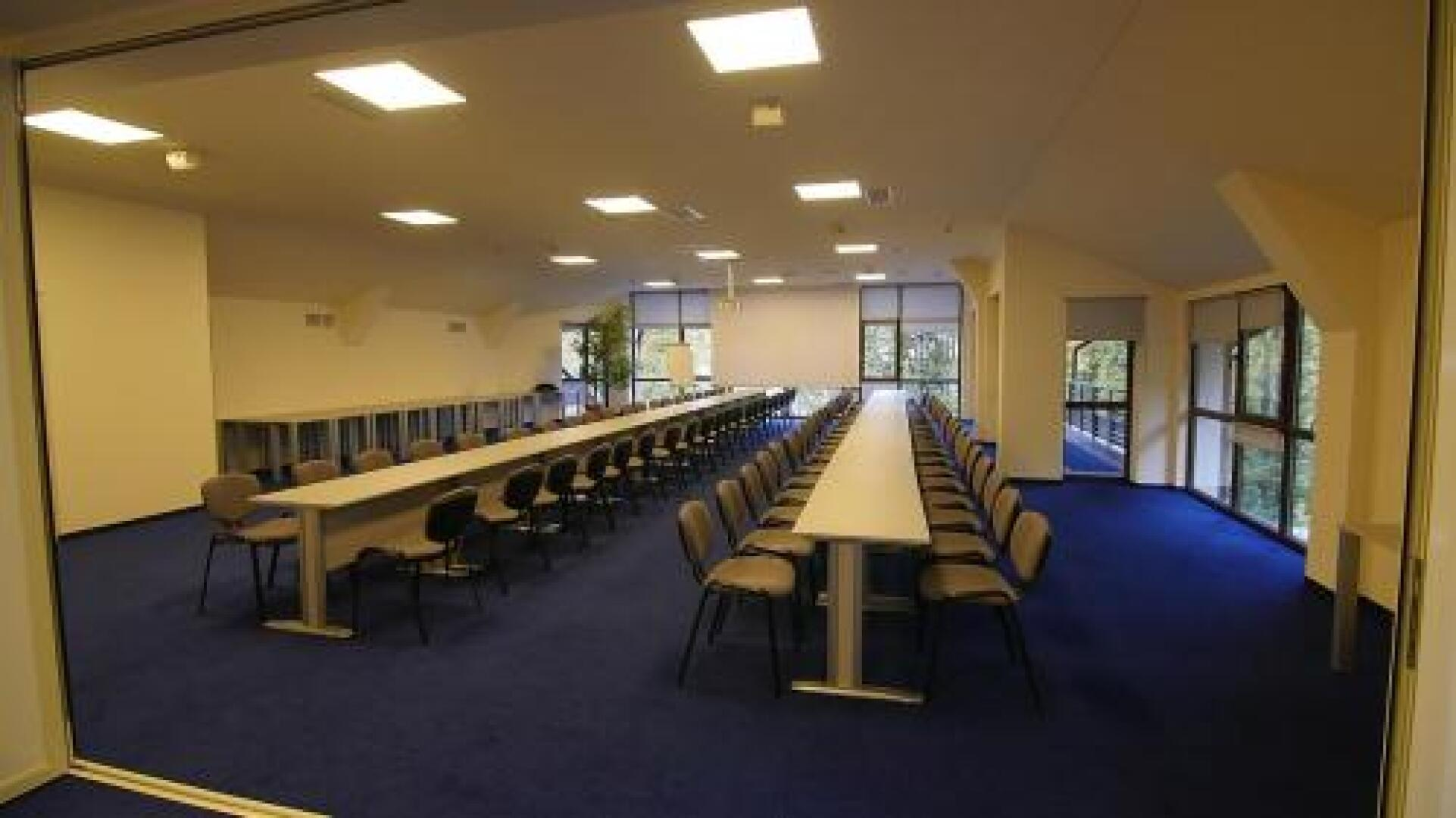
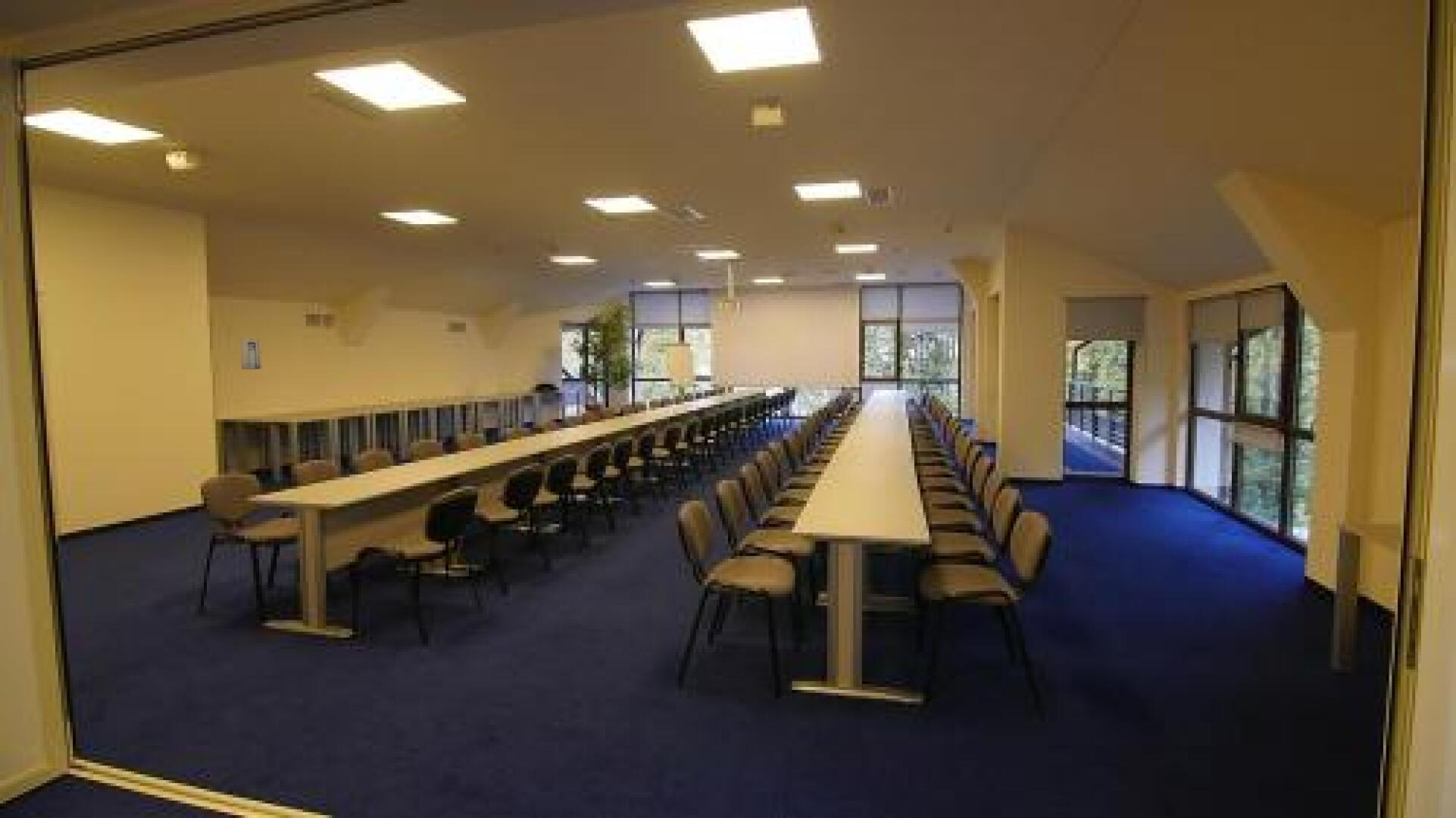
+ wall art [239,338,263,370]
